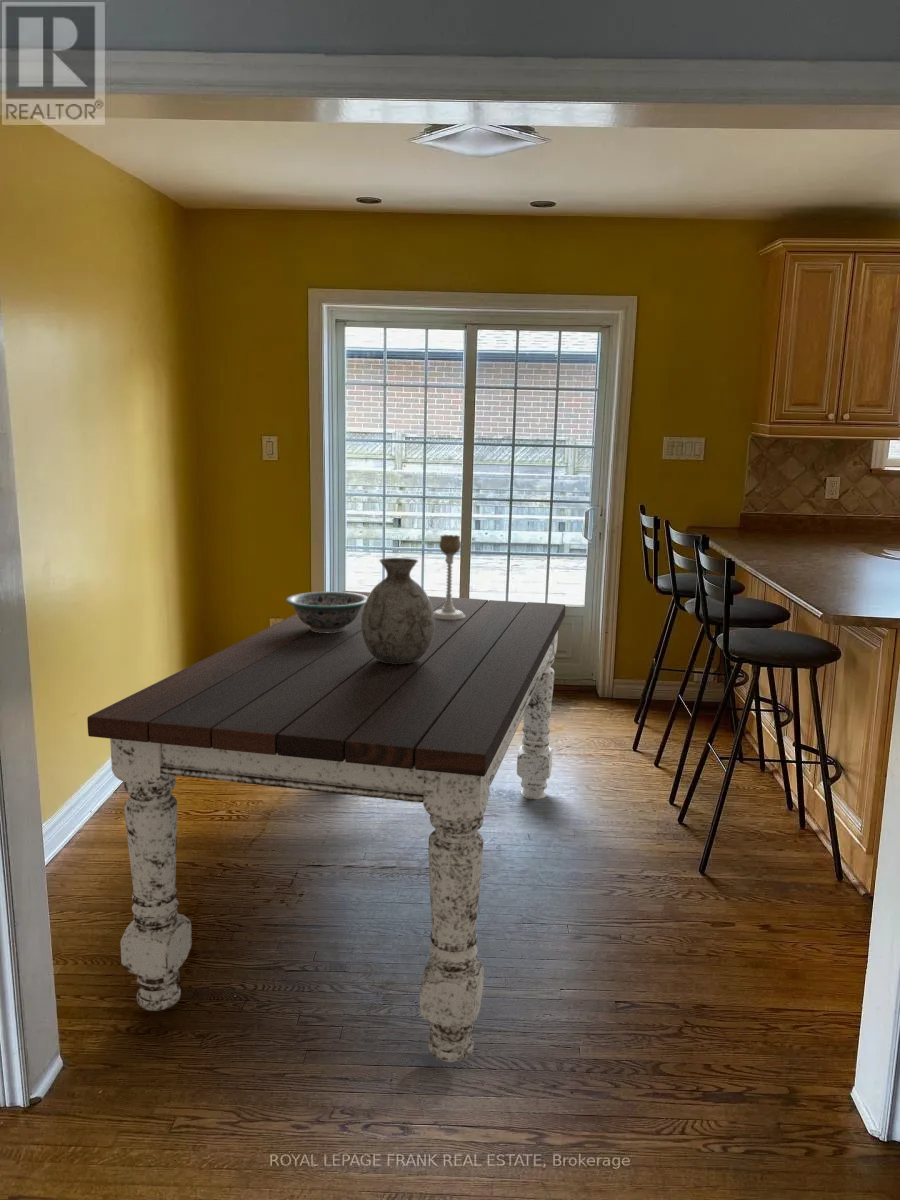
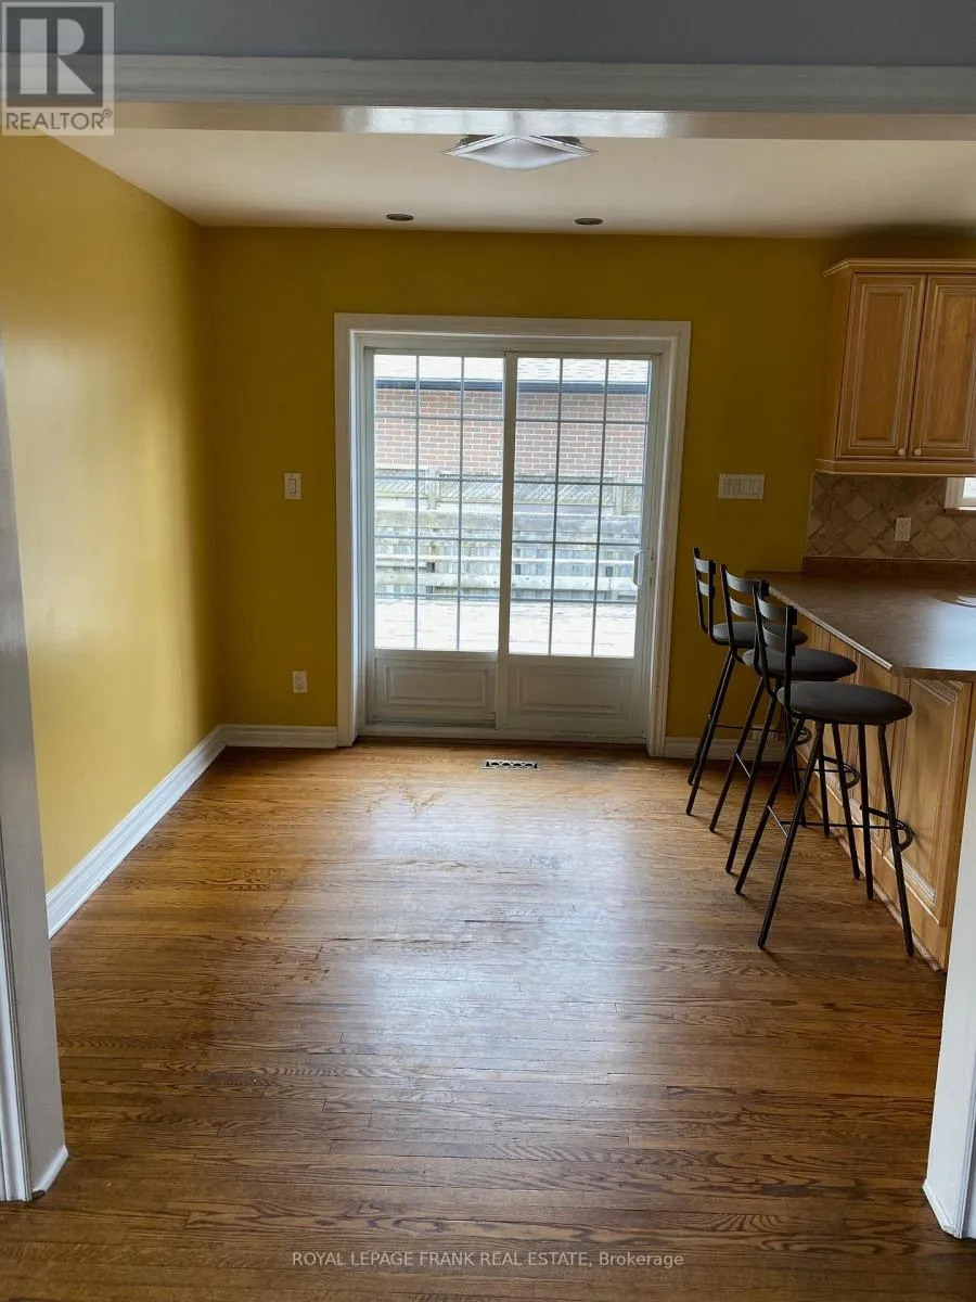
- candle holder [434,534,465,620]
- vase [361,557,434,664]
- dining table [86,590,566,1063]
- decorative bowl [285,591,368,633]
